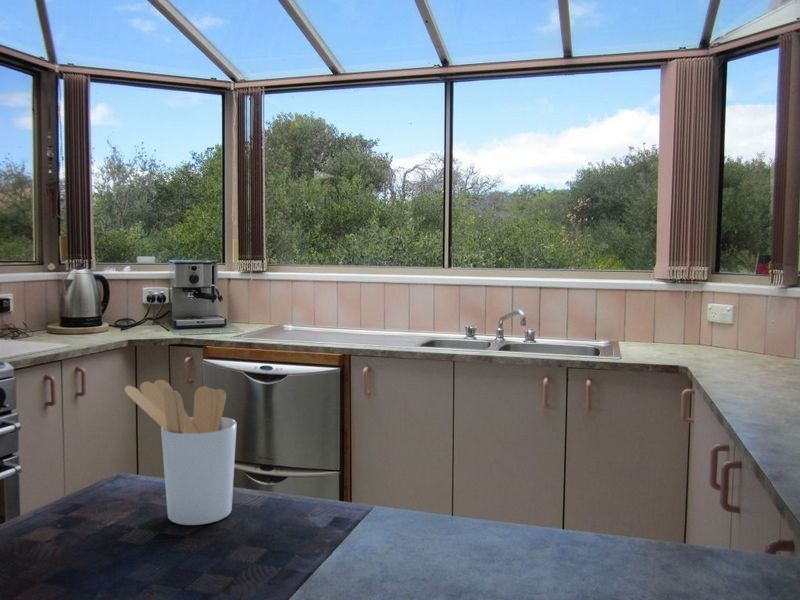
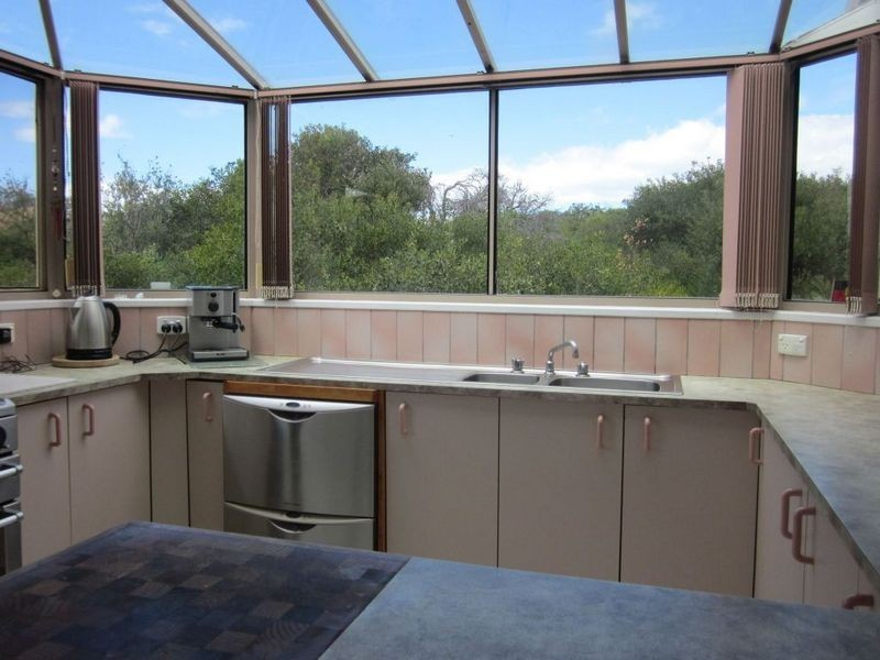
- utensil holder [123,379,238,526]
